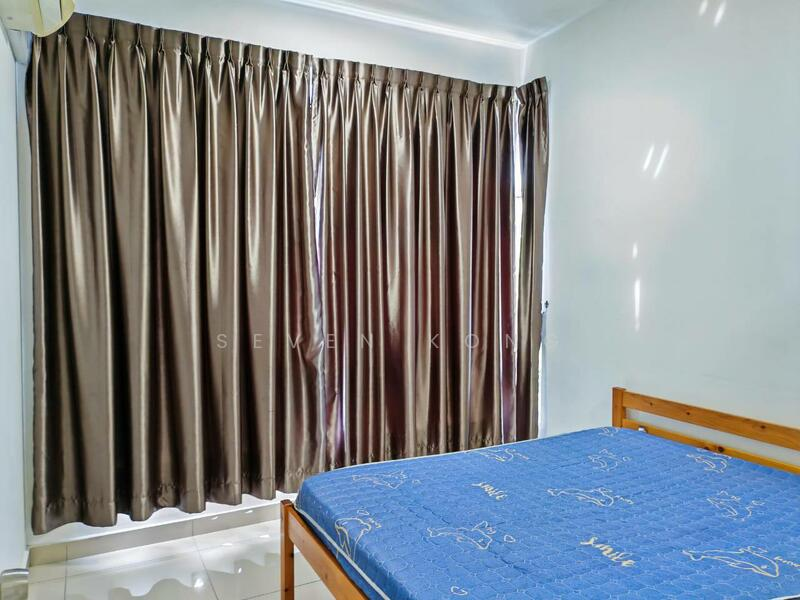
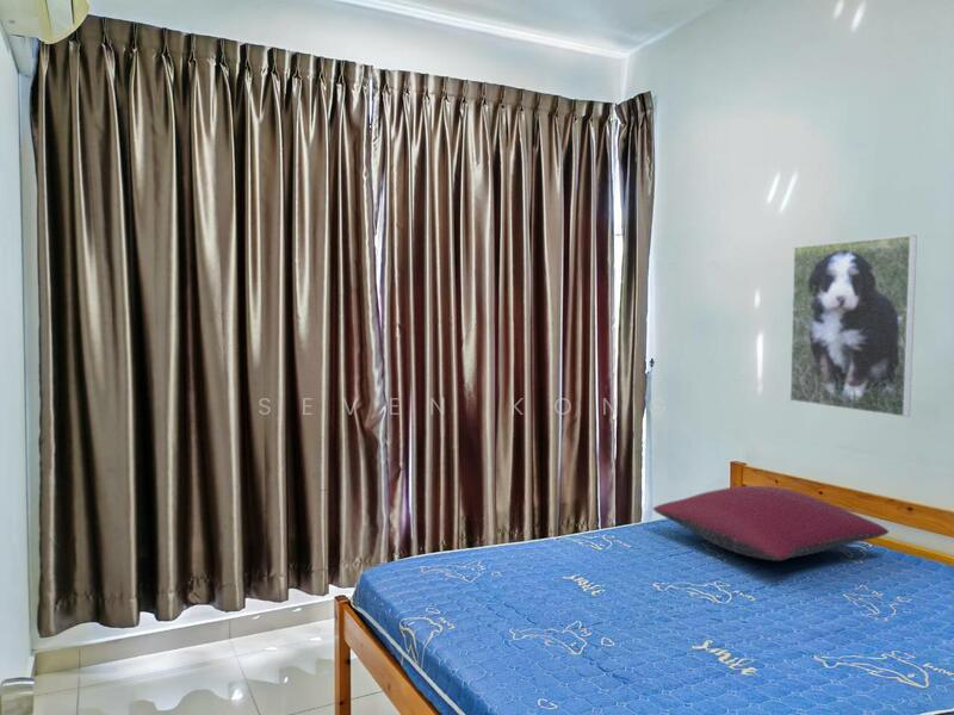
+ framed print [788,234,918,418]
+ pillow [652,485,890,561]
